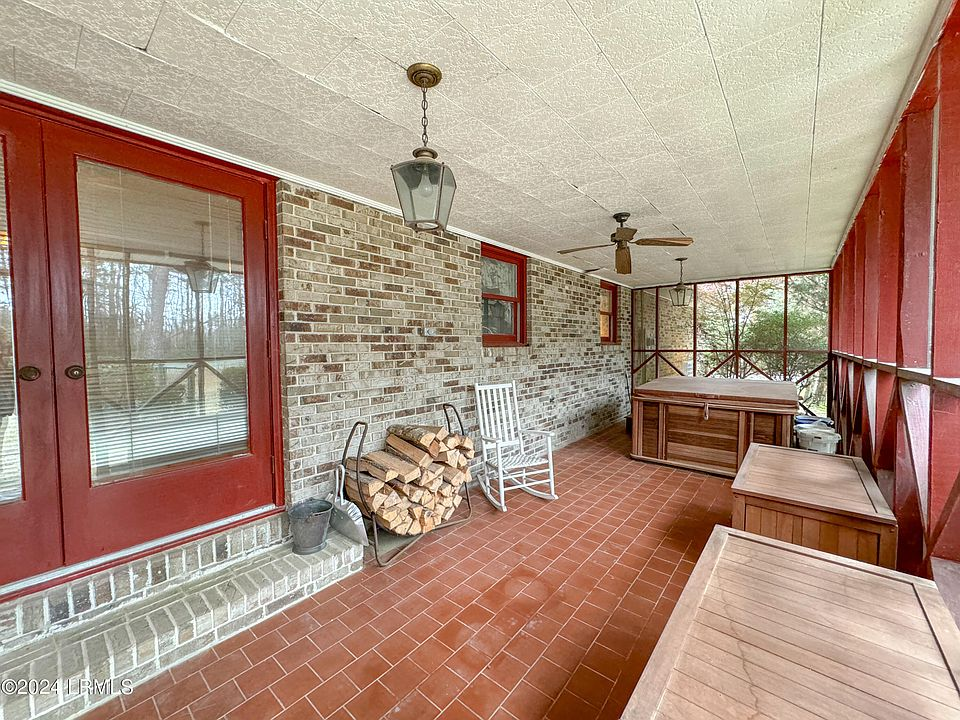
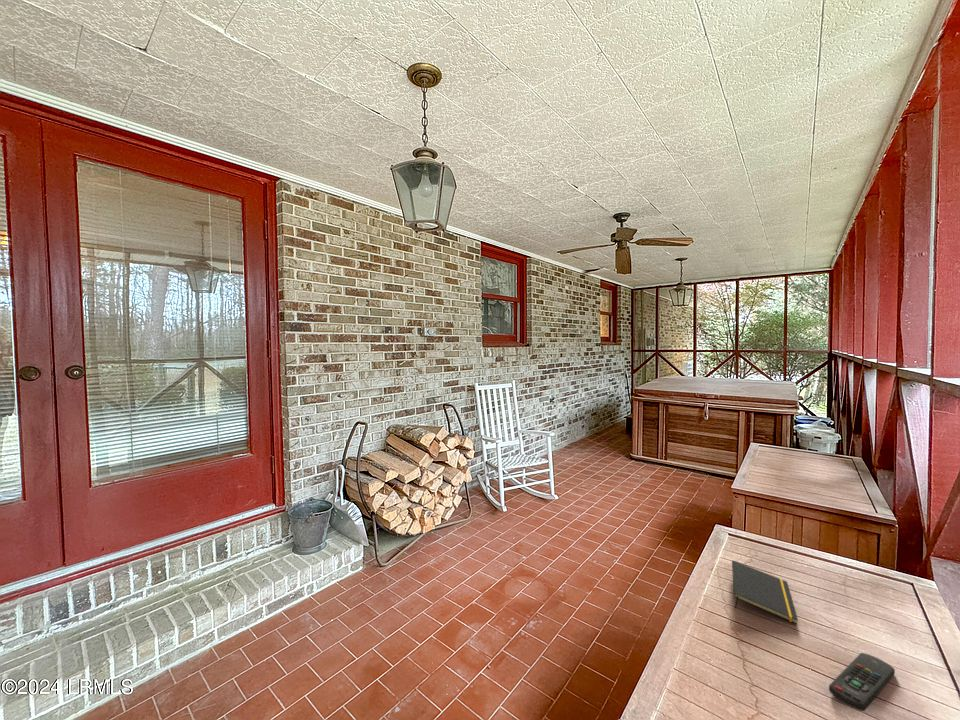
+ notepad [731,560,799,625]
+ remote control [828,652,896,712]
